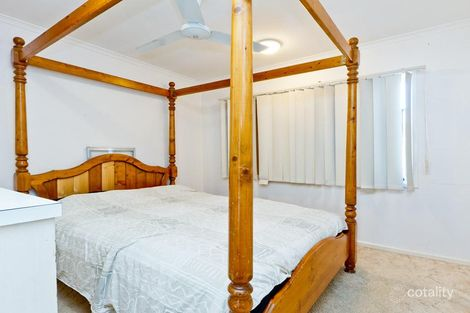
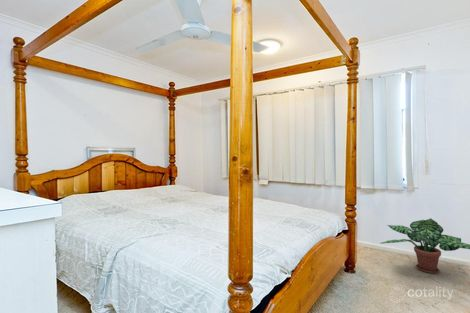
+ potted plant [379,217,470,274]
